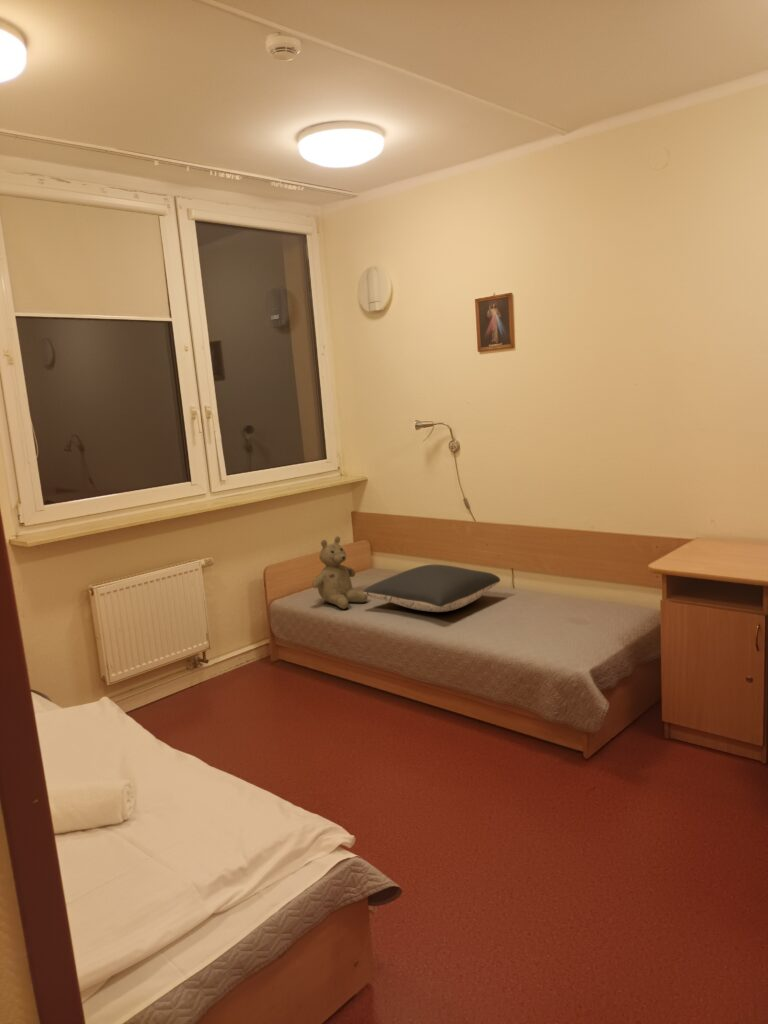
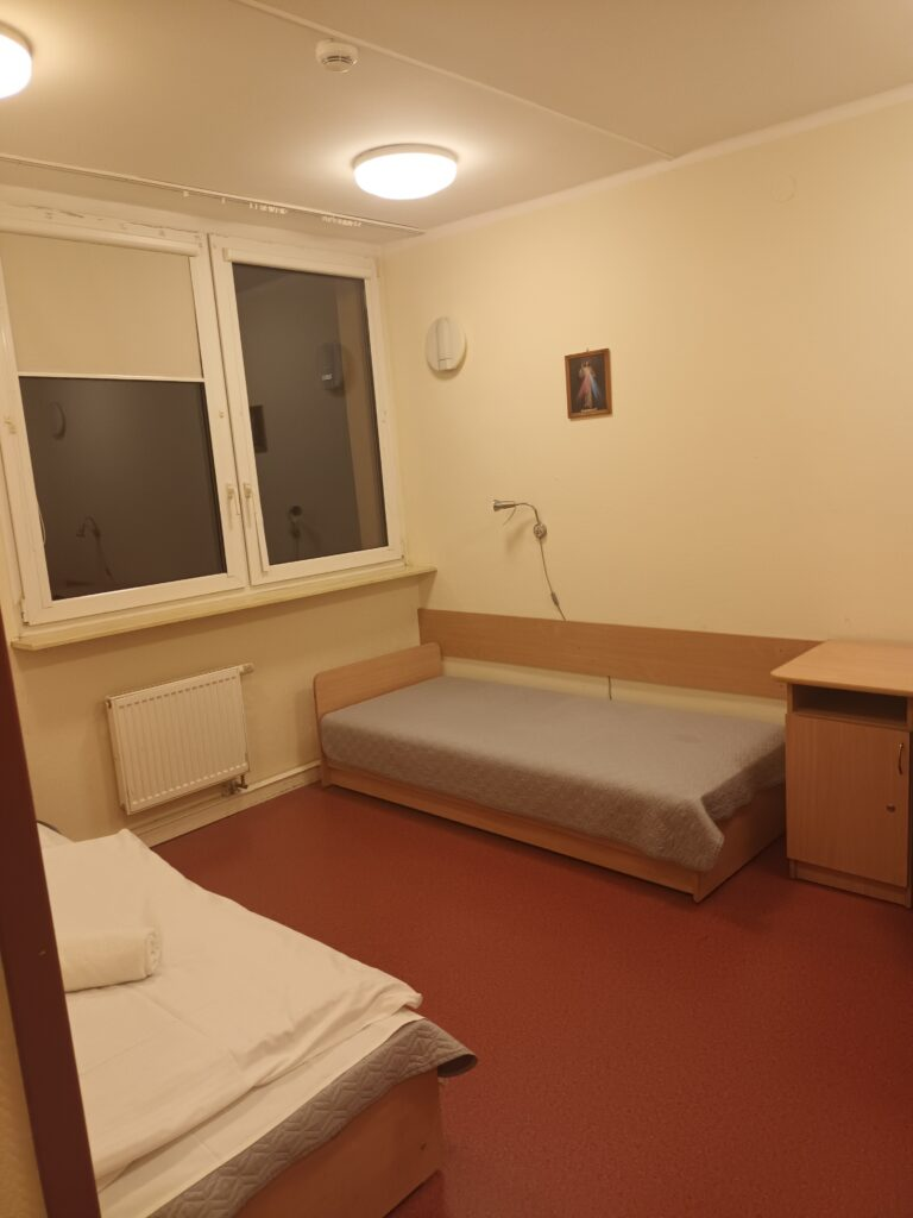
- teddy bear [311,535,368,610]
- pillow [363,564,501,613]
